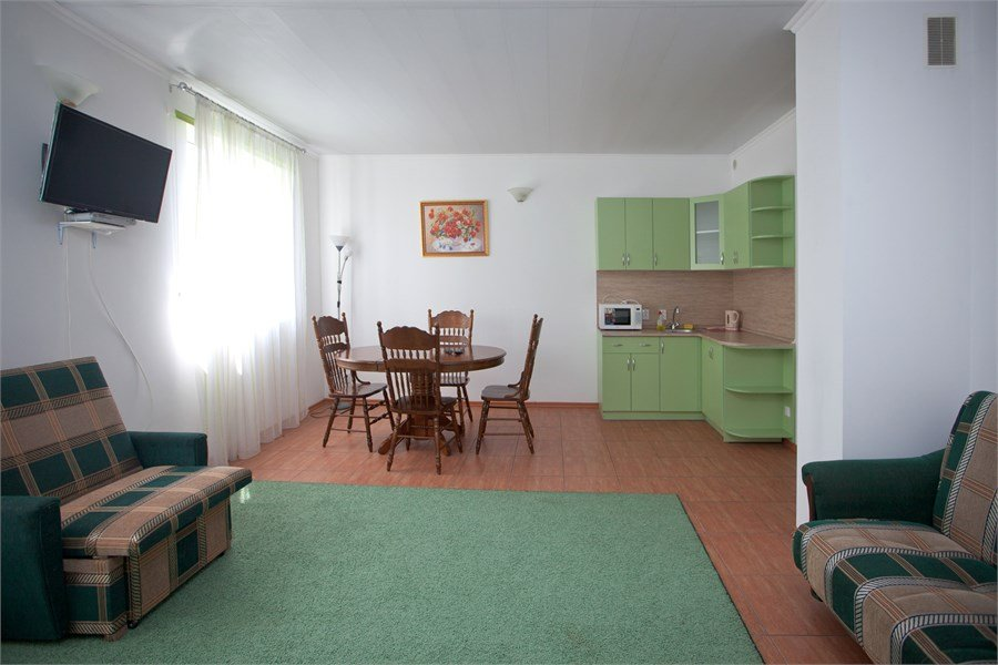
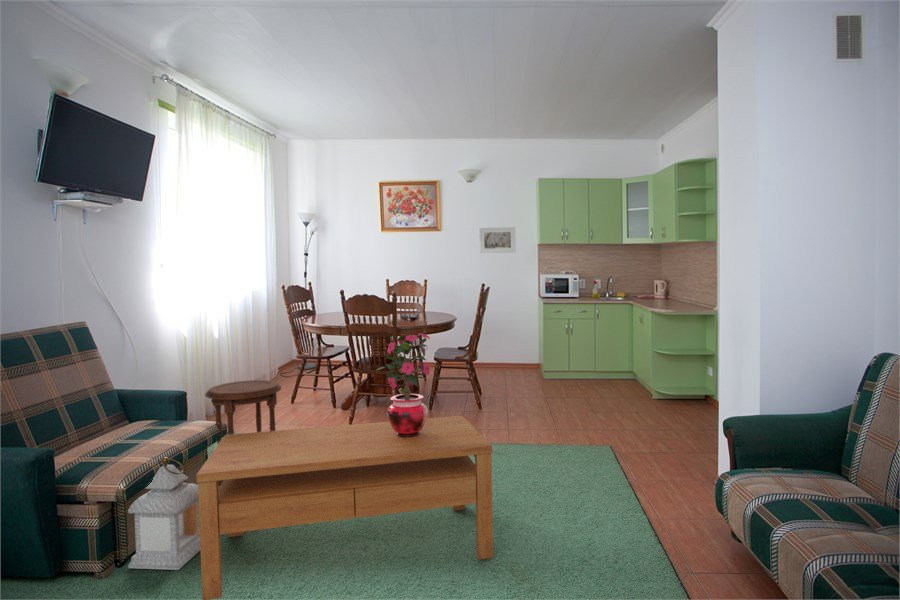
+ coffee table [195,415,494,600]
+ potted flower [375,330,431,437]
+ lantern [127,456,201,571]
+ side table [204,379,282,488]
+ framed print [479,226,517,254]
